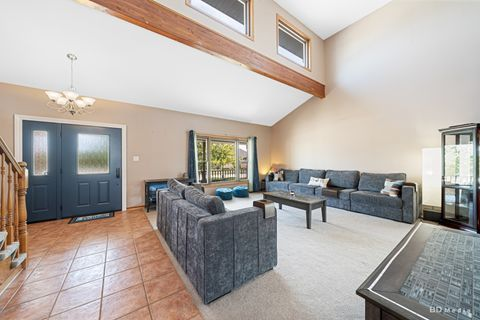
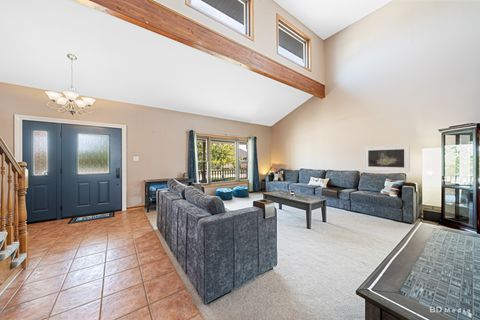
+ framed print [363,144,411,173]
